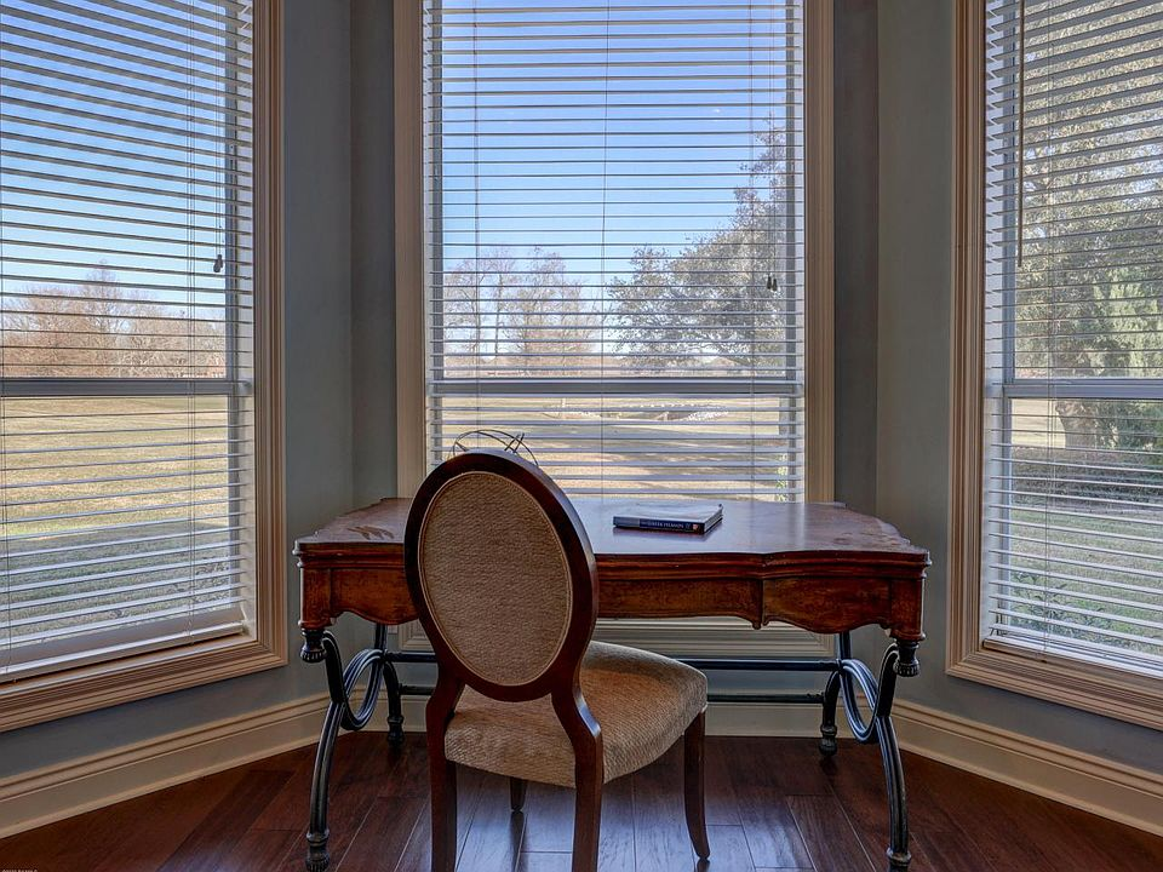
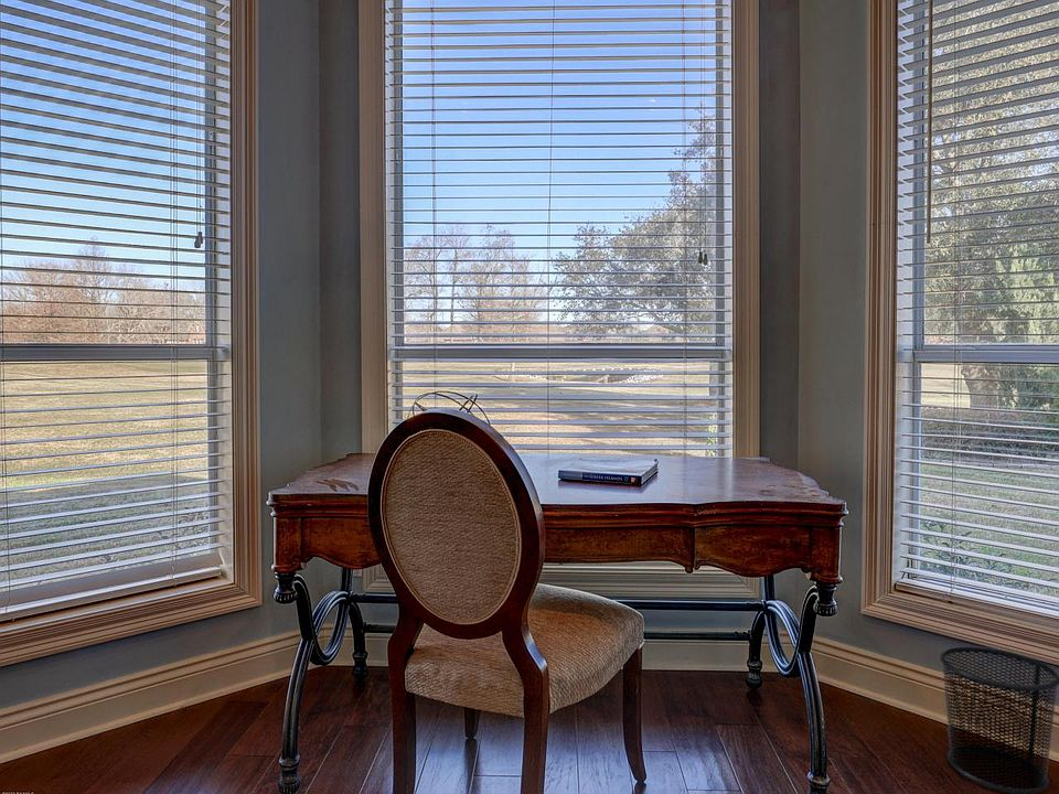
+ waste bin [939,645,1059,794]
